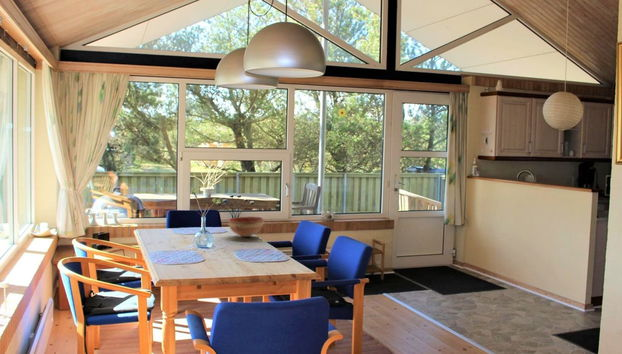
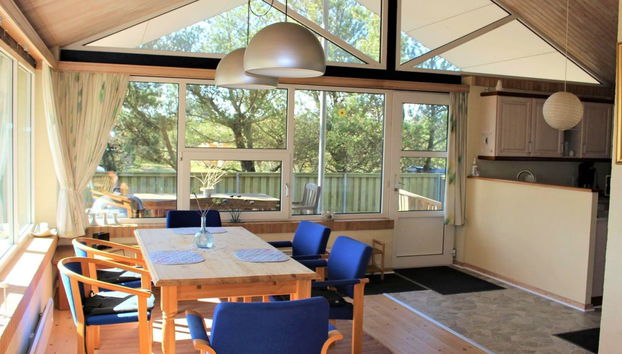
- bowl [226,216,266,238]
